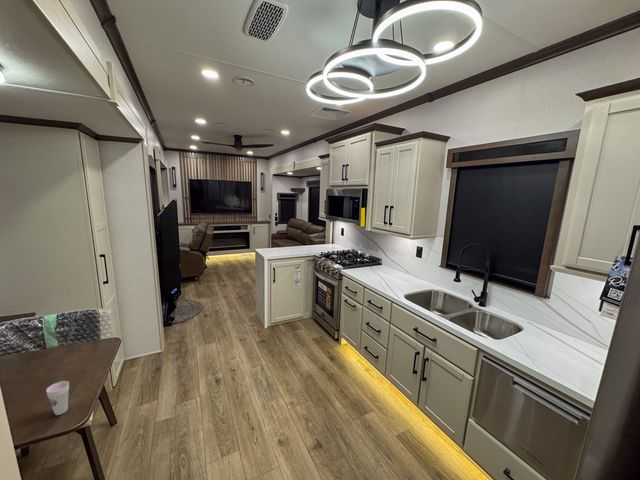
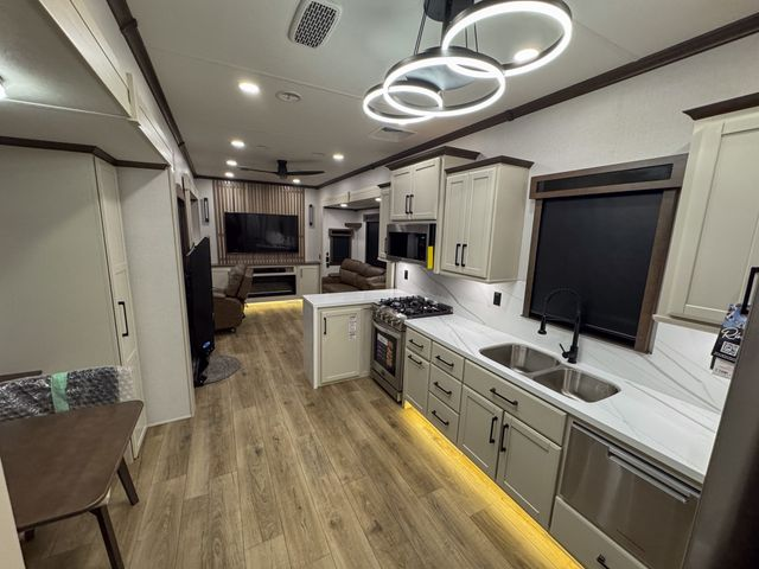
- cup [45,380,70,416]
